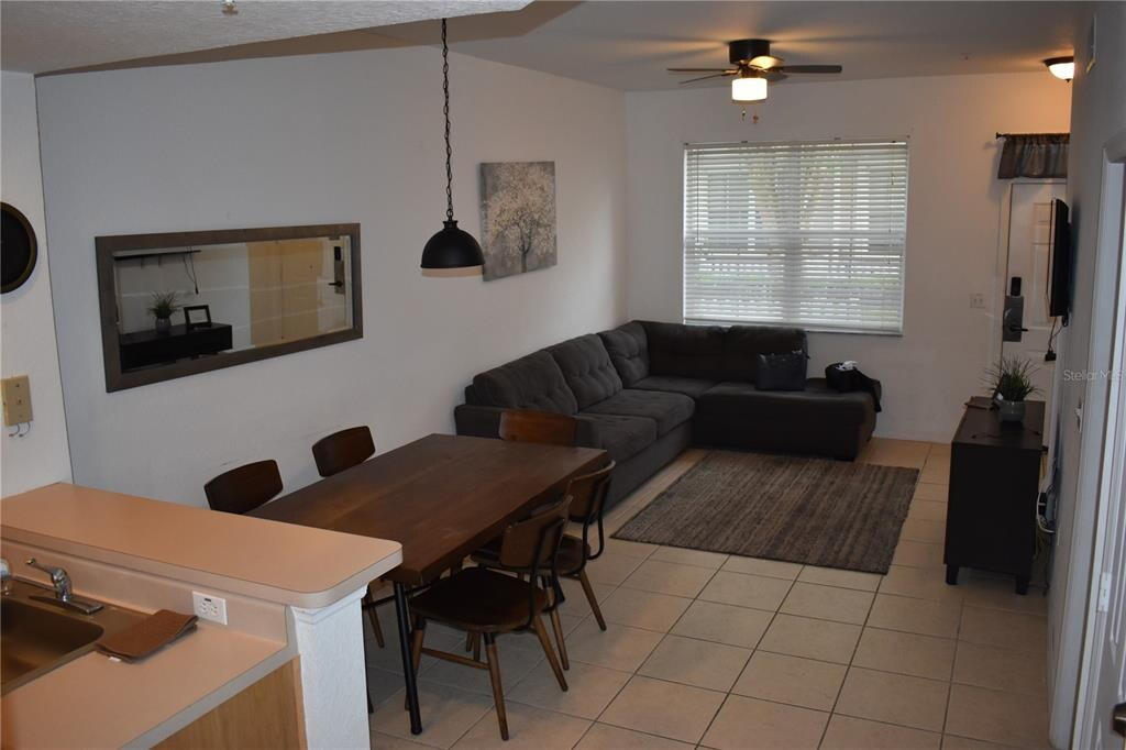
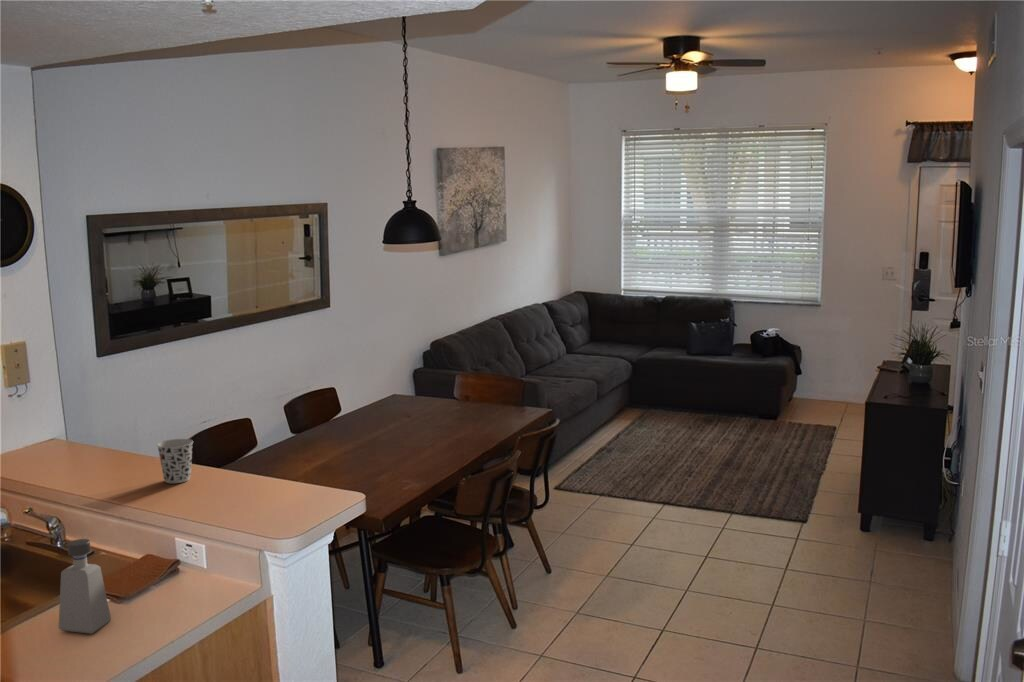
+ soap dispenser [58,538,112,635]
+ cup [156,438,194,484]
